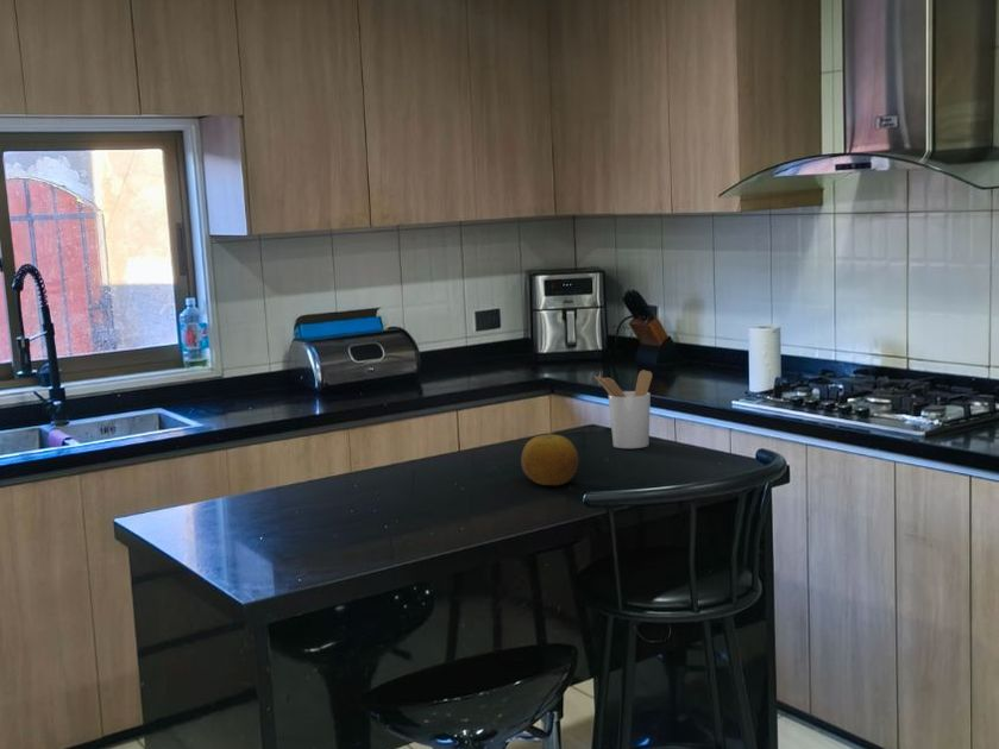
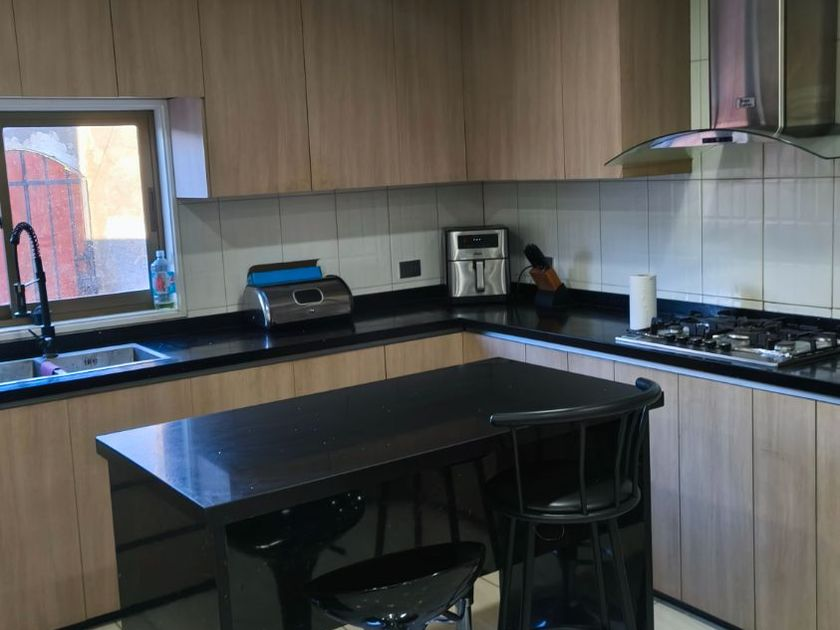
- utensil holder [593,369,653,449]
- fruit [520,434,579,486]
